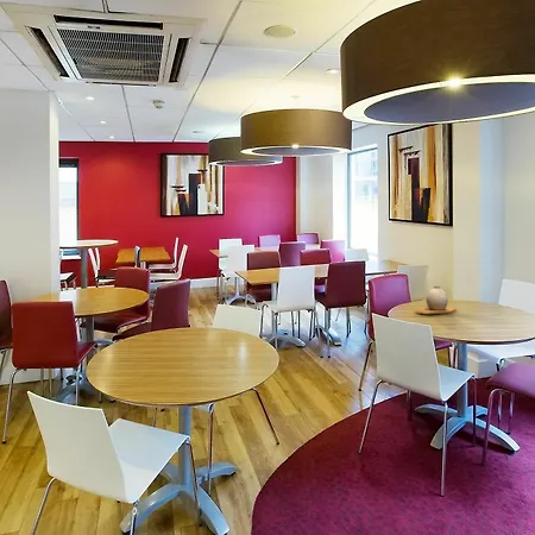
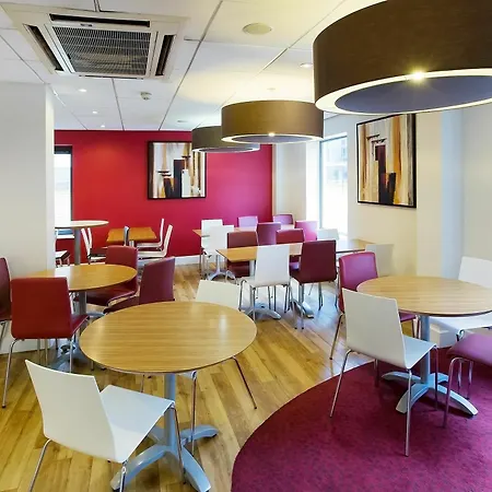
- vase [413,285,457,315]
